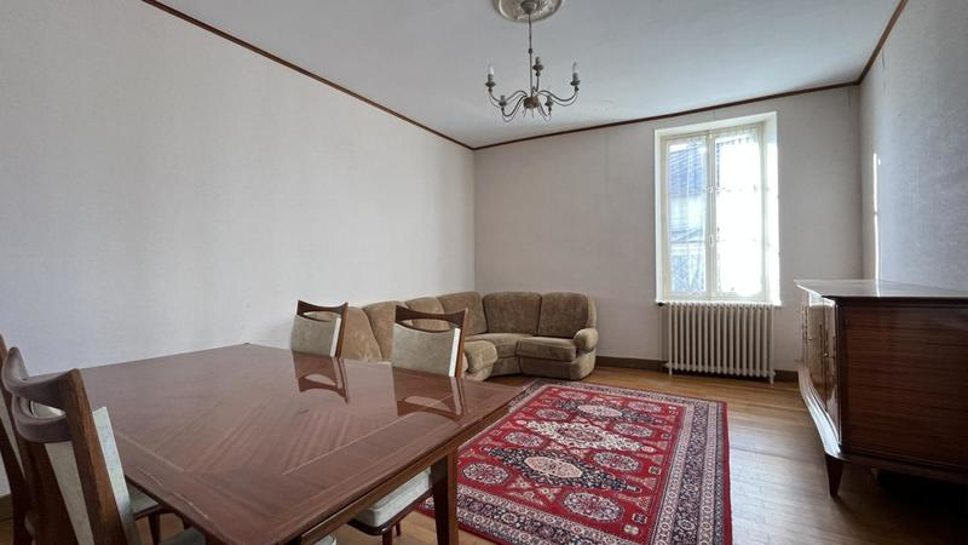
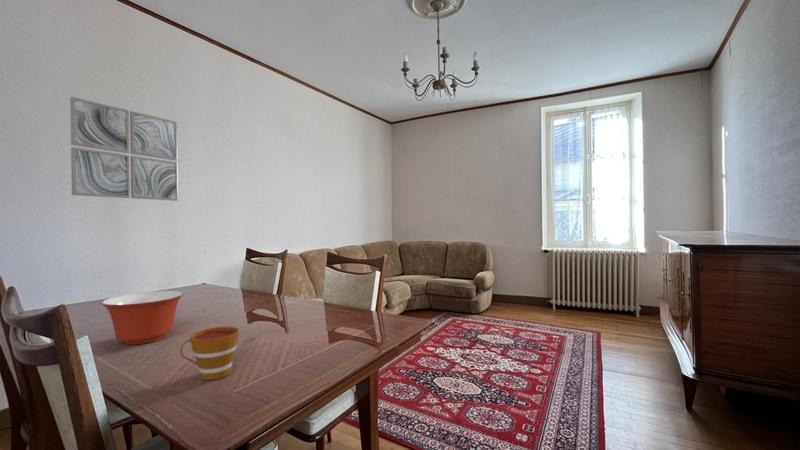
+ wall art [69,96,179,202]
+ cup [179,325,240,381]
+ mixing bowl [100,290,185,345]
